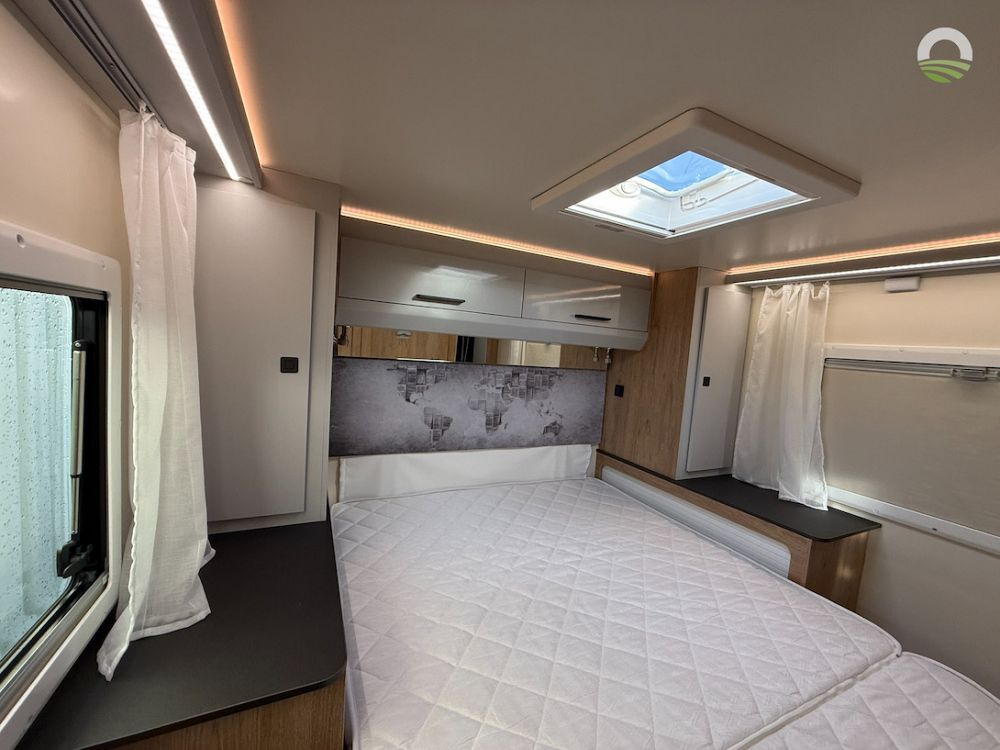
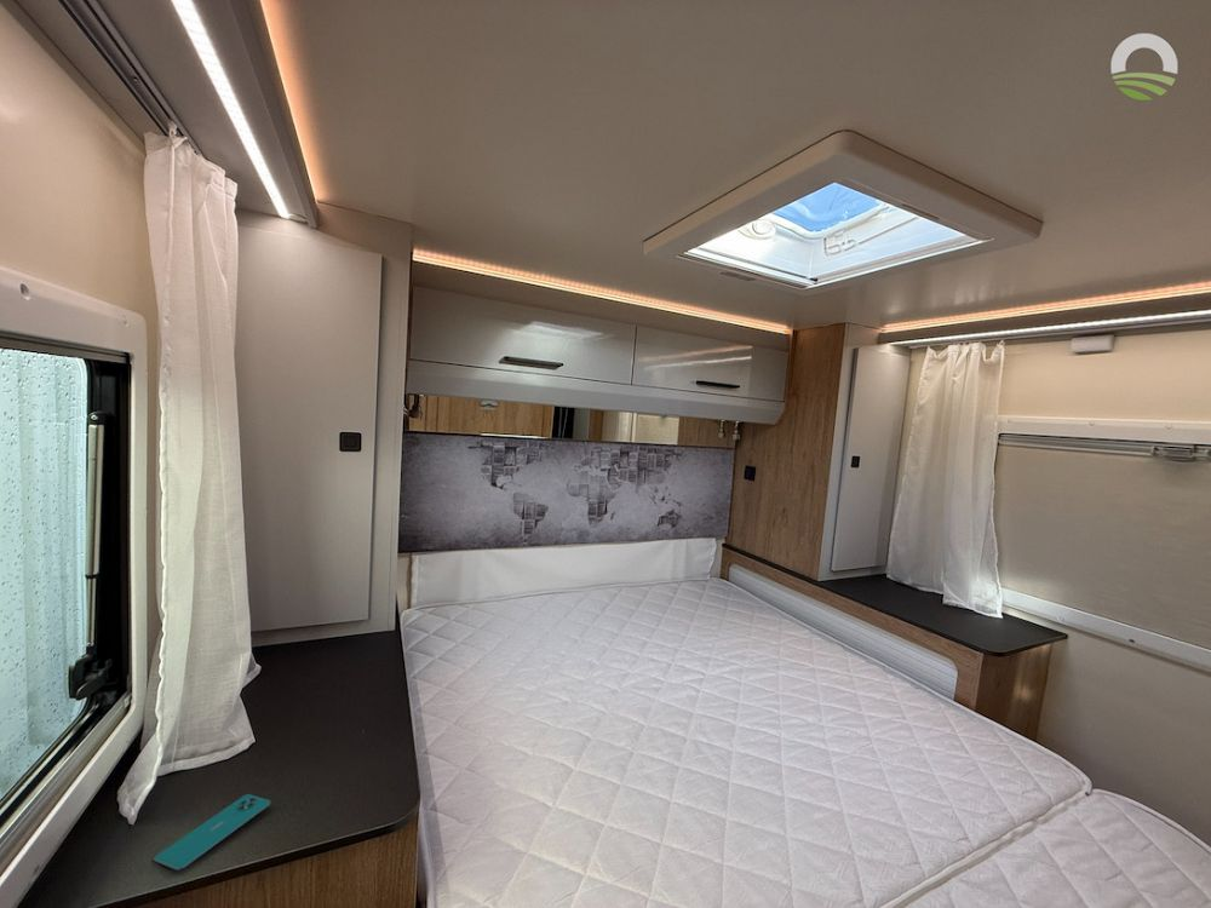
+ smartphone [153,793,271,872]
